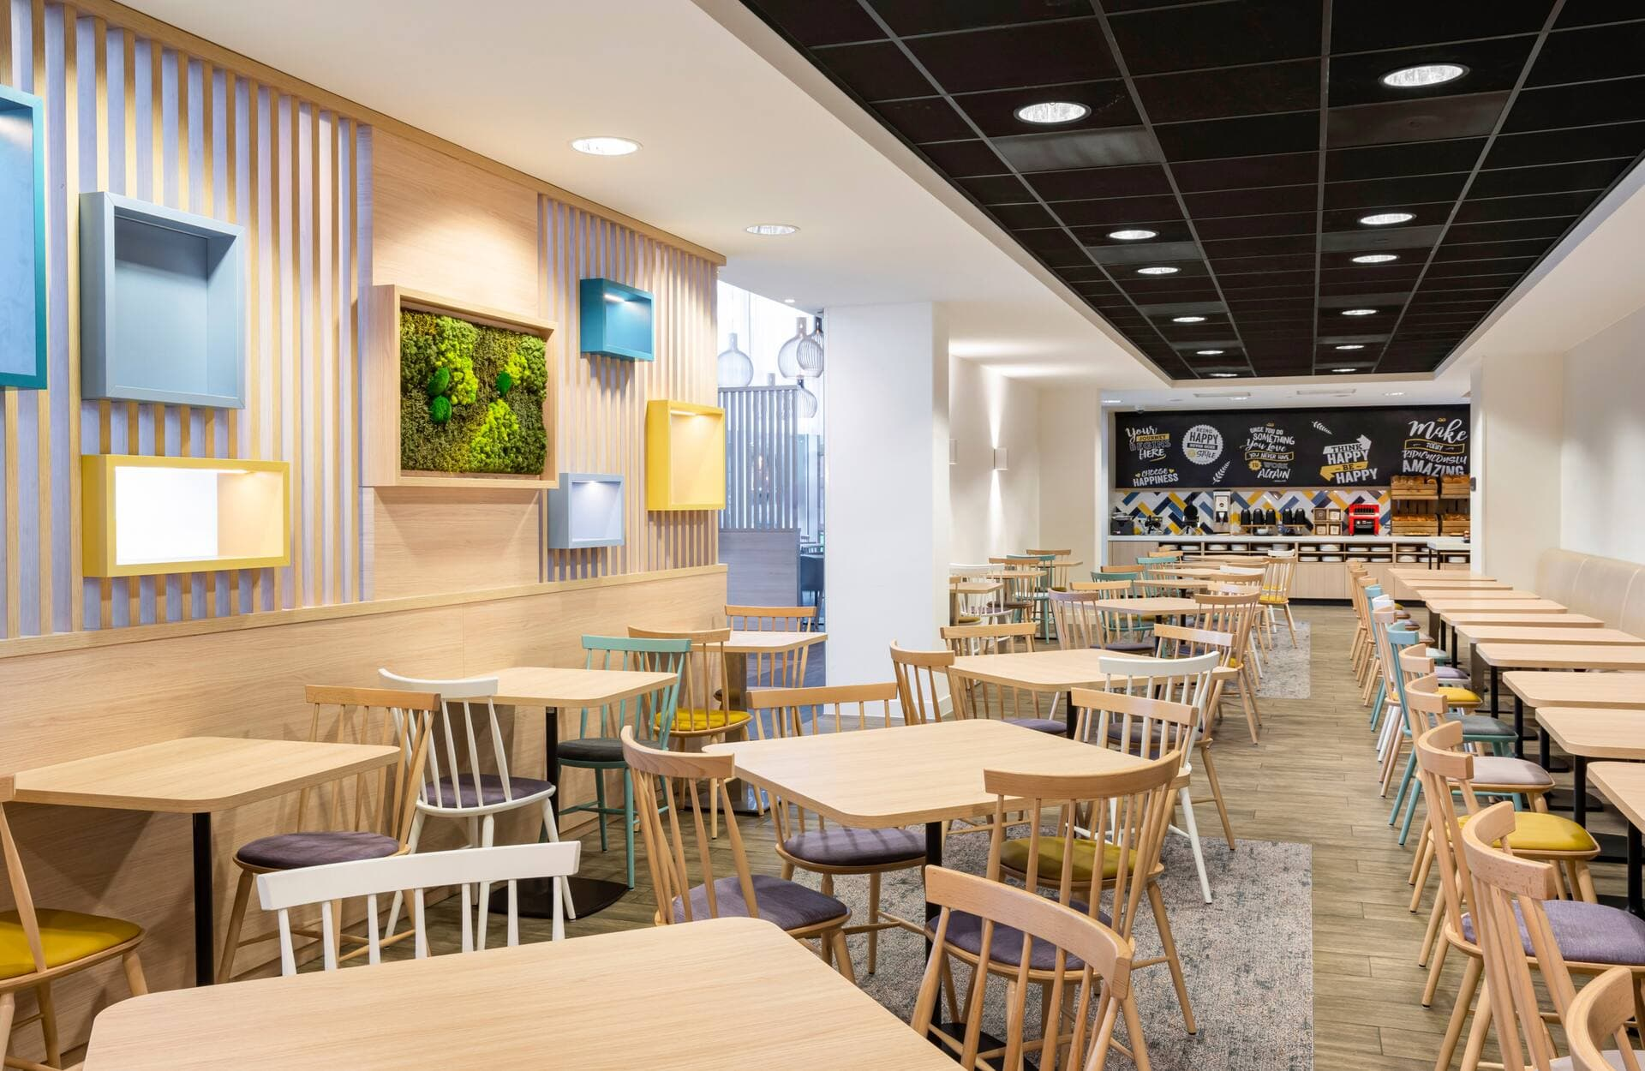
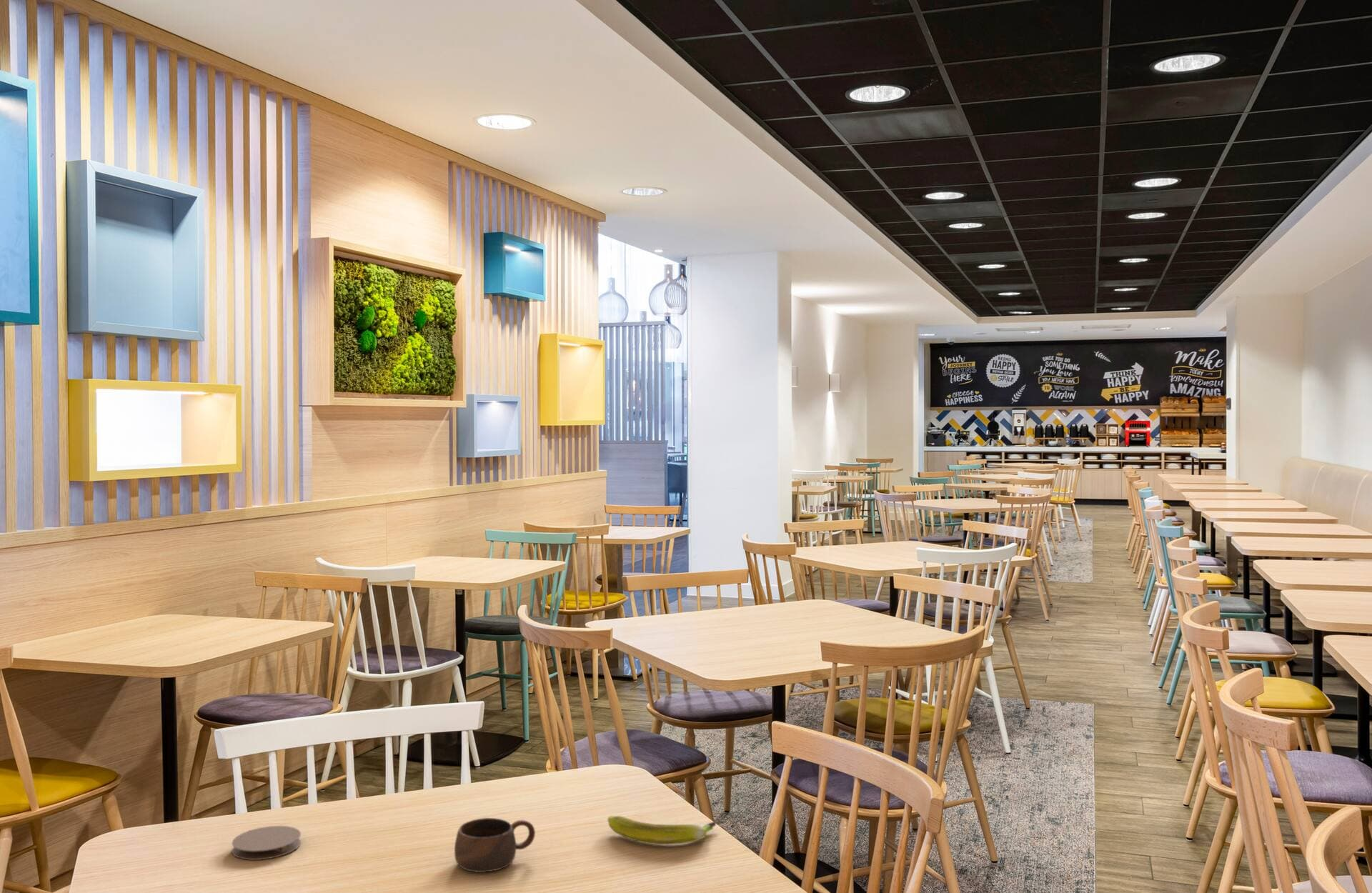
+ coaster [232,825,302,861]
+ banana [607,815,717,845]
+ cup [454,817,536,873]
